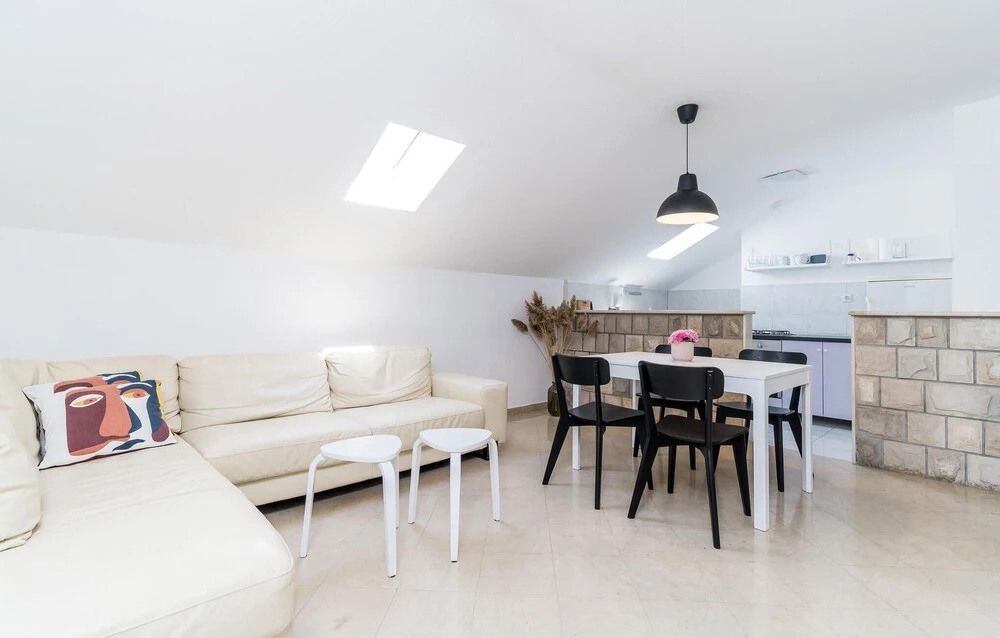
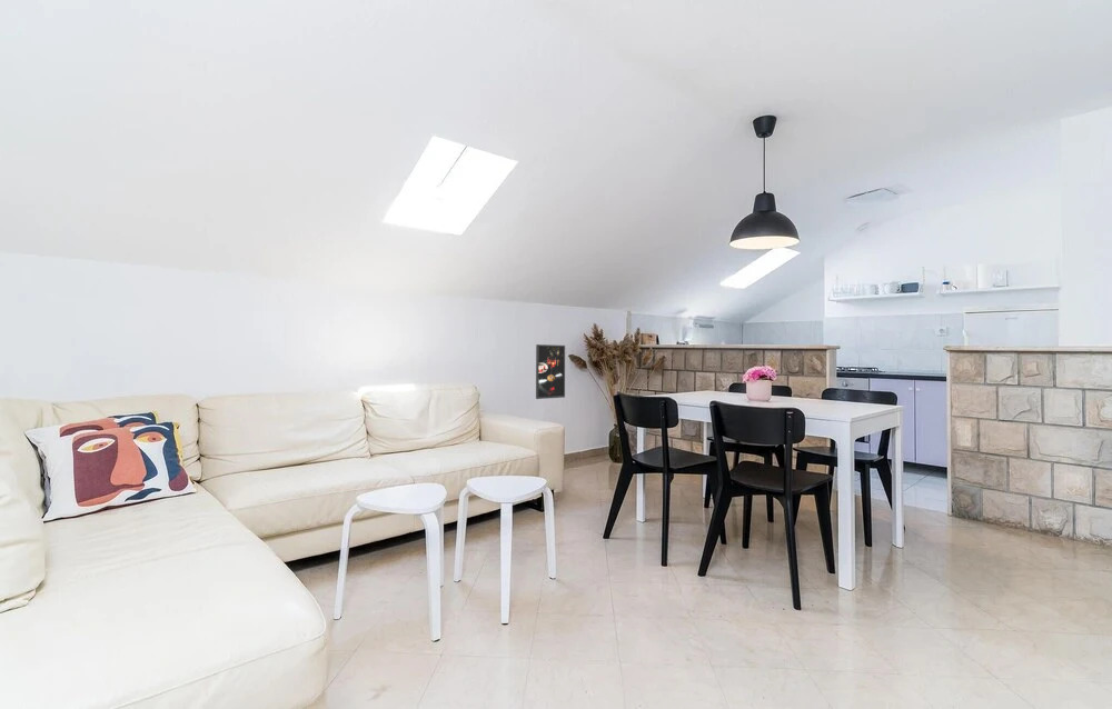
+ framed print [535,343,566,400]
